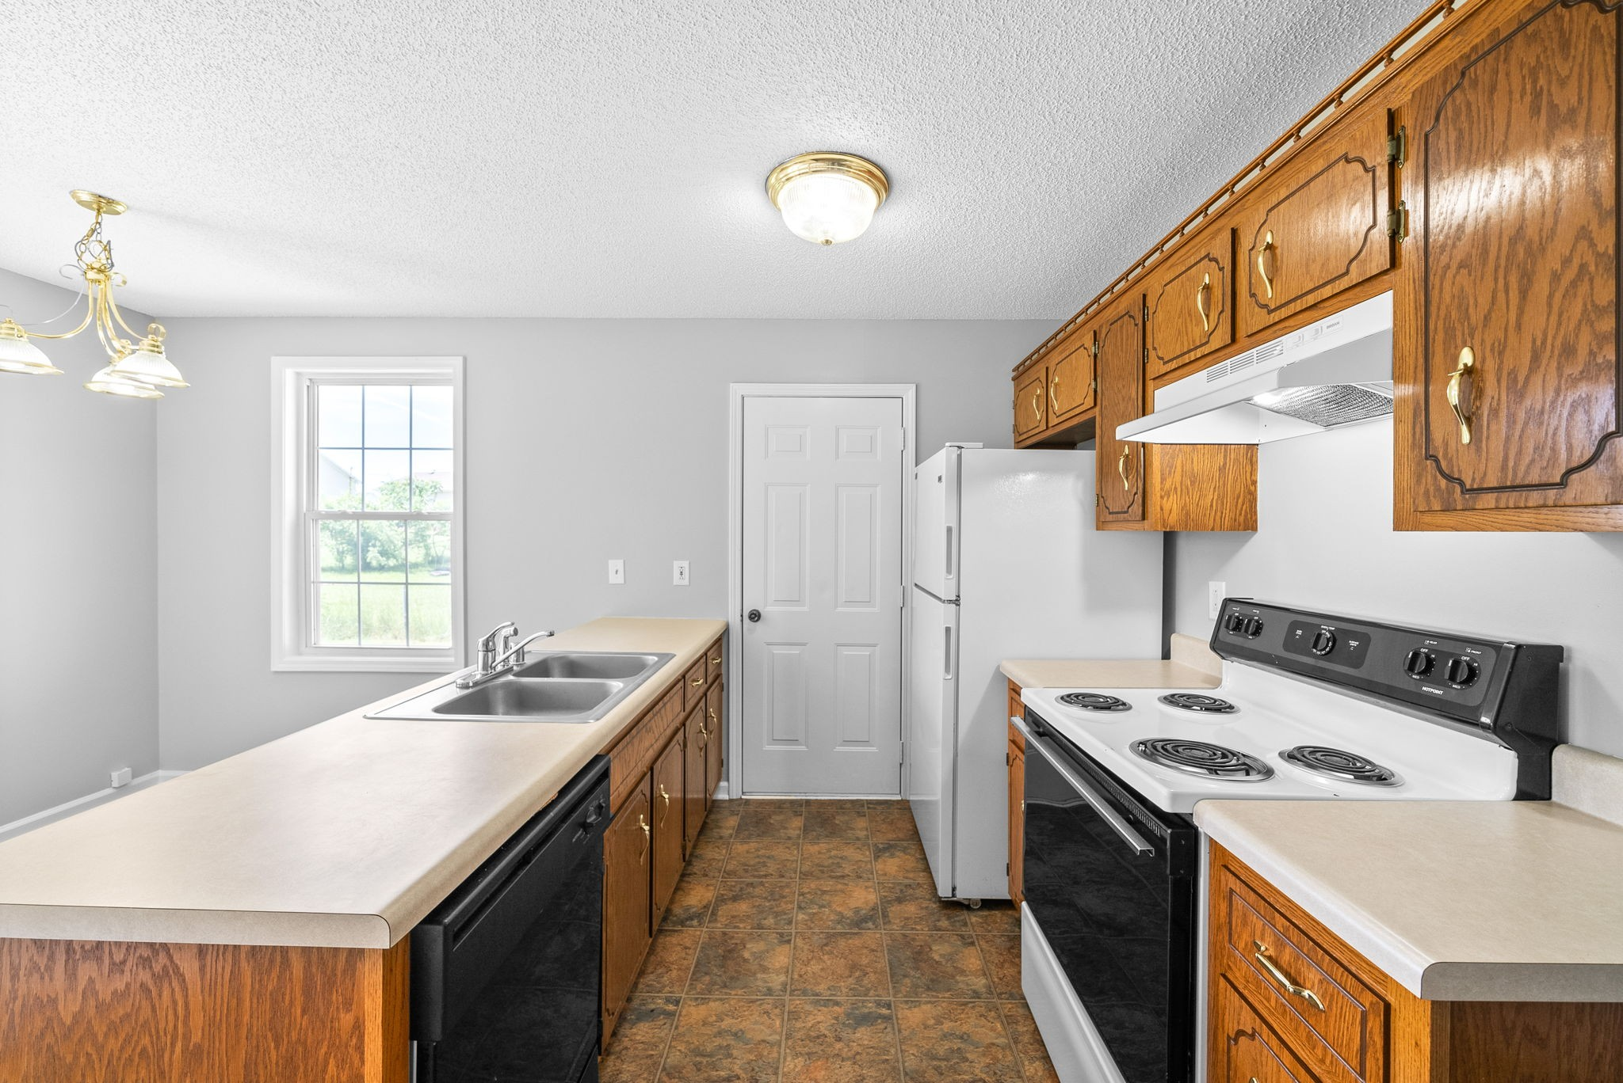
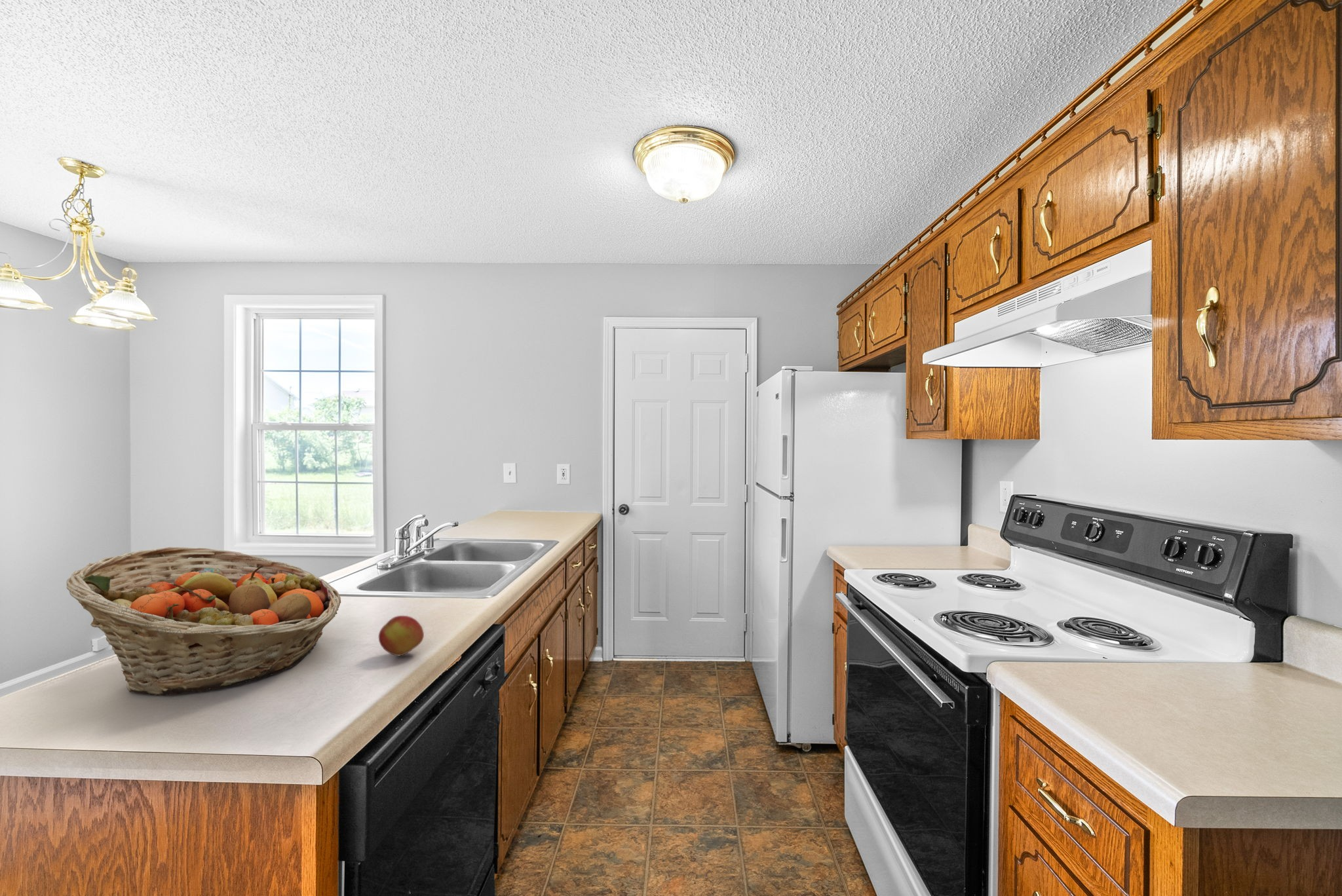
+ fruit basket [66,546,341,696]
+ apple [378,615,425,656]
